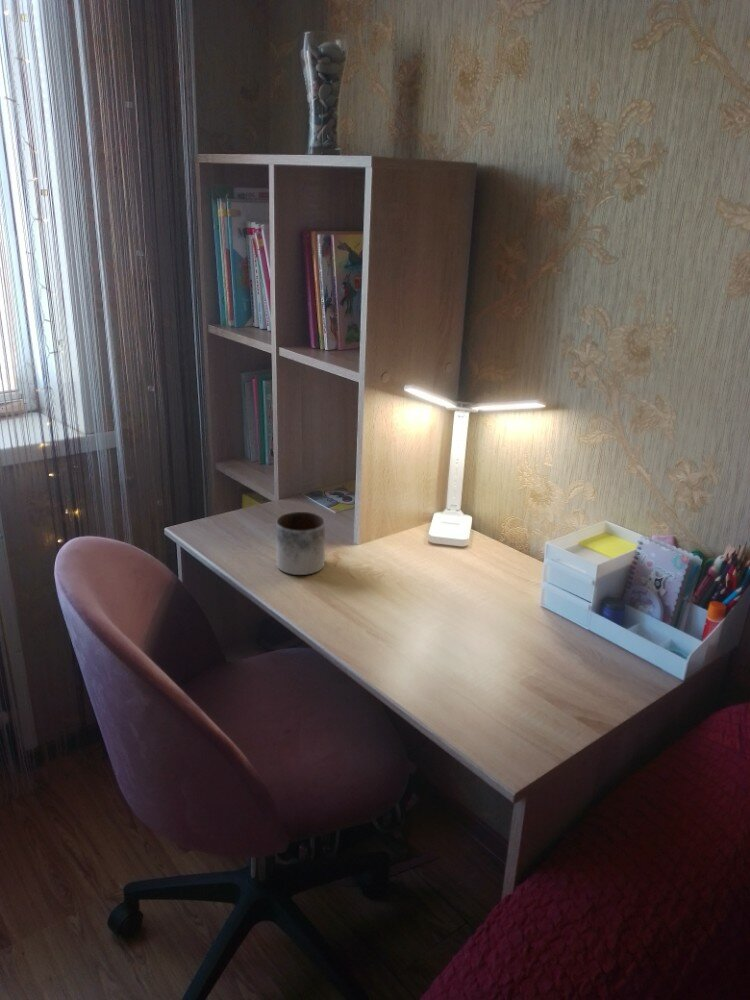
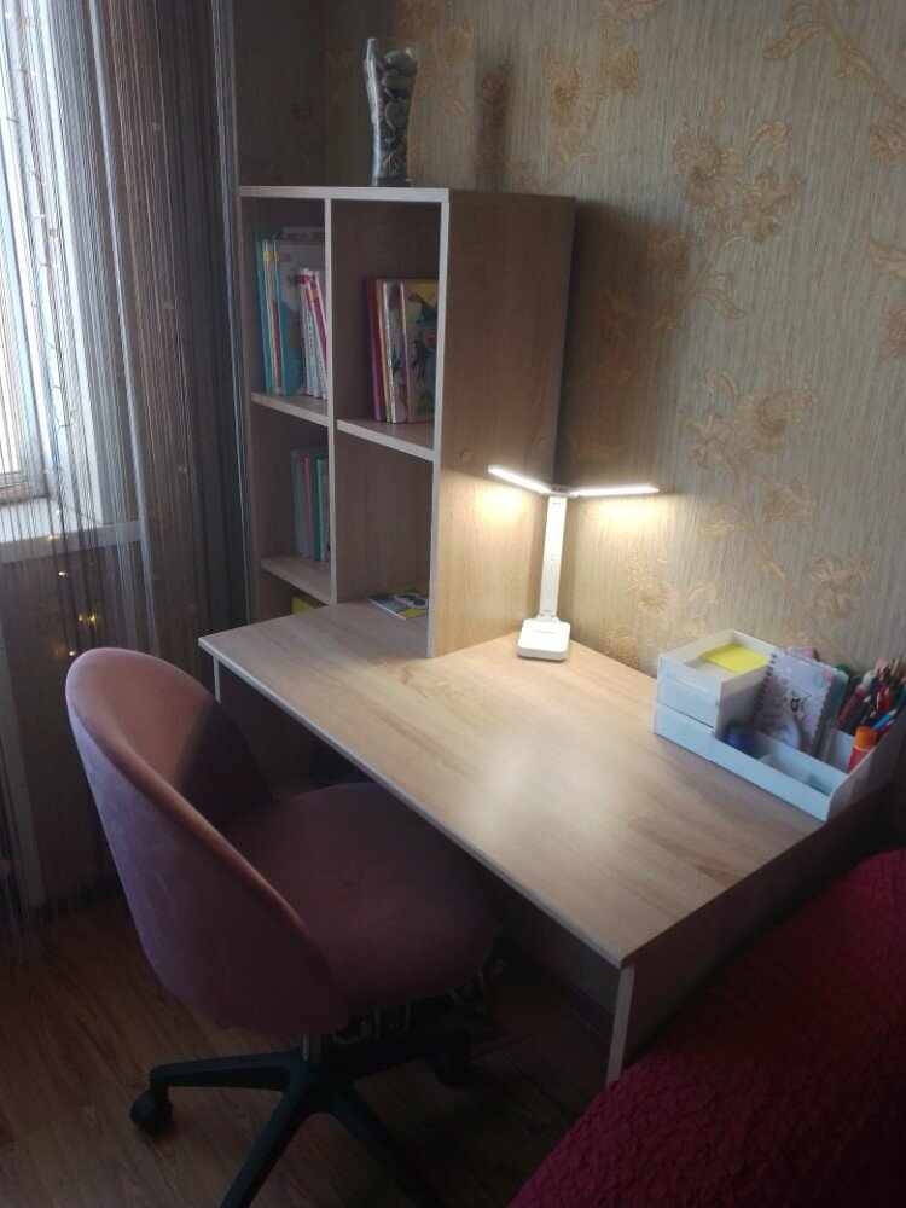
- mug [275,511,326,576]
